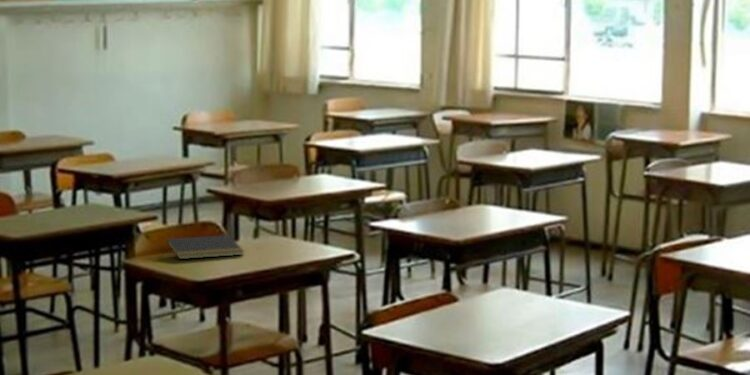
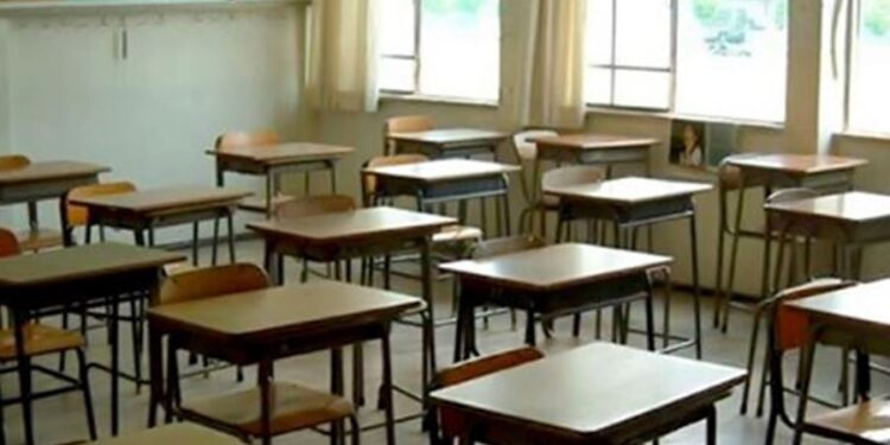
- notepad [164,234,245,260]
